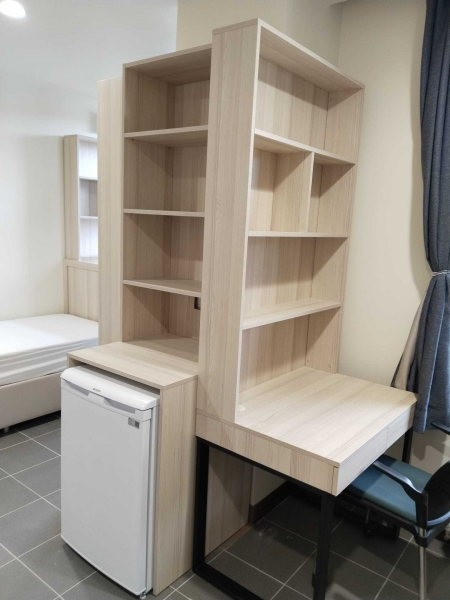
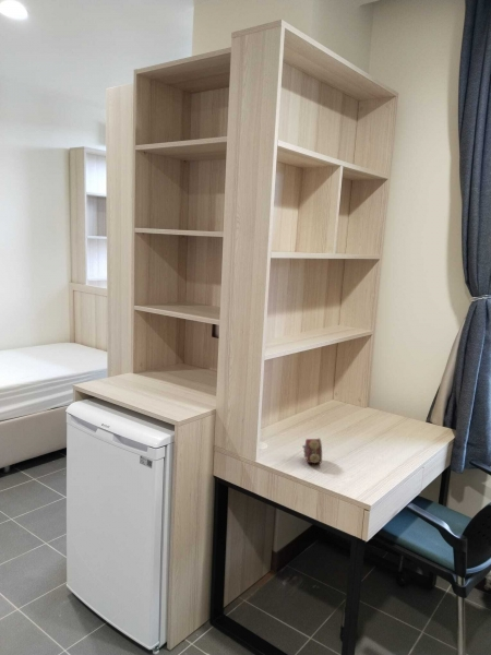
+ alarm clock [301,437,323,464]
